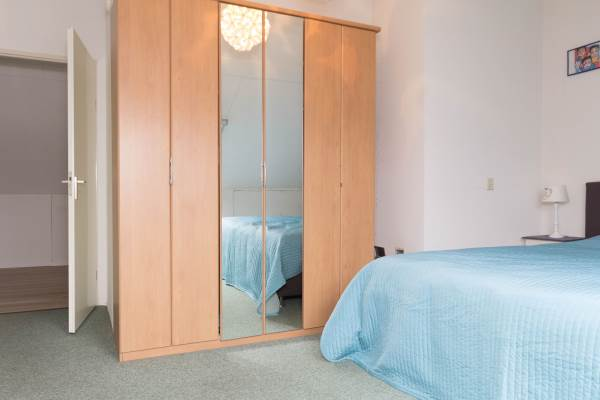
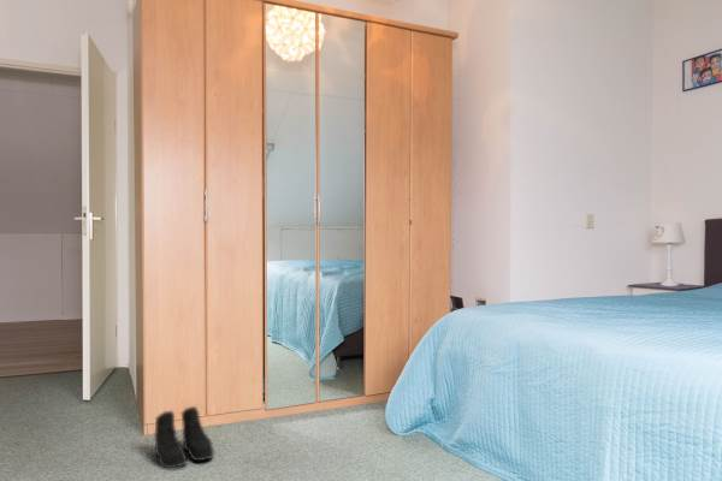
+ boots [154,405,215,469]
